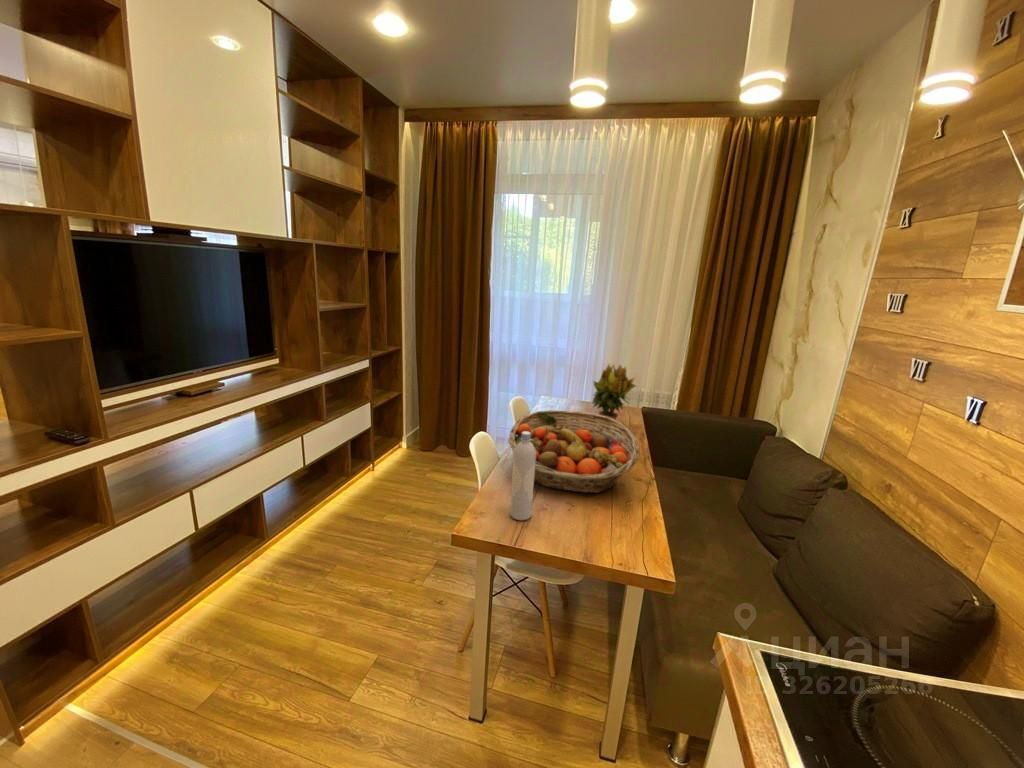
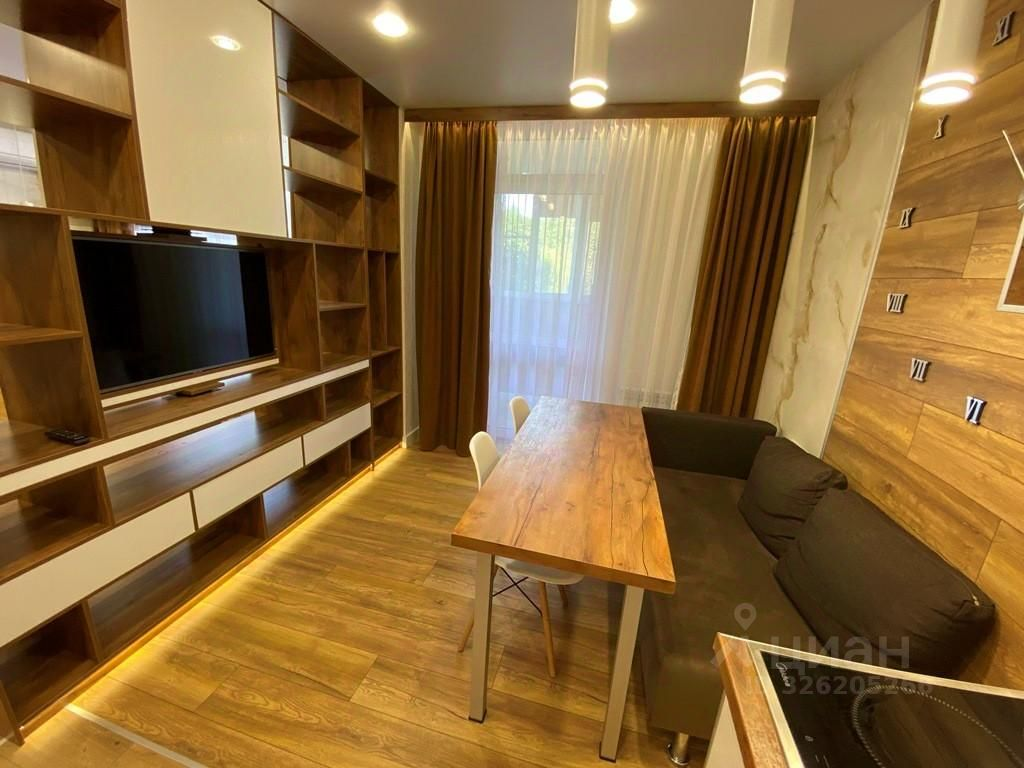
- bottle [509,432,536,521]
- potted plant [591,363,637,421]
- fruit basket [507,409,640,494]
